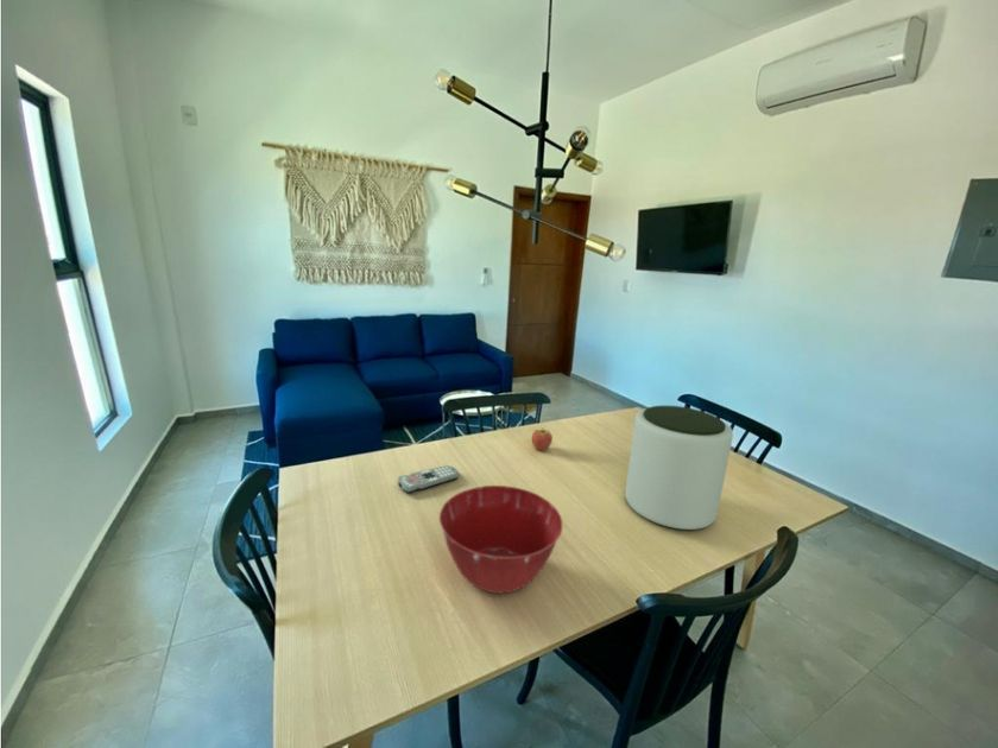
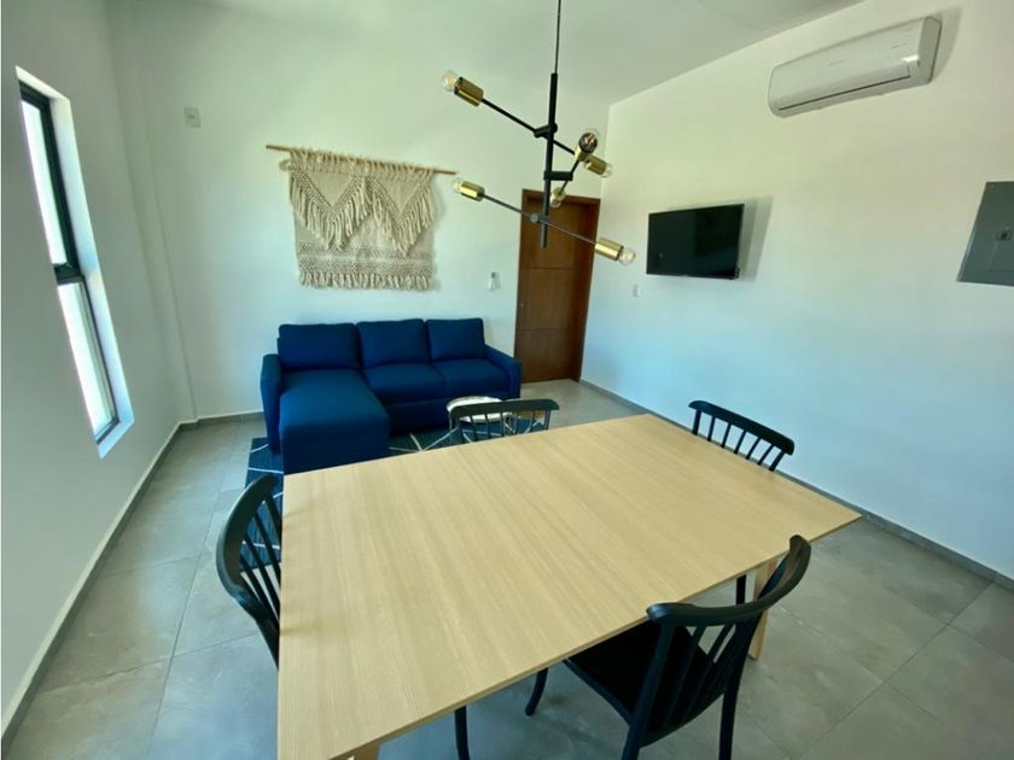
- fruit [531,429,554,452]
- mixing bowl [438,484,563,595]
- remote control [397,464,460,494]
- plant pot [624,405,734,531]
